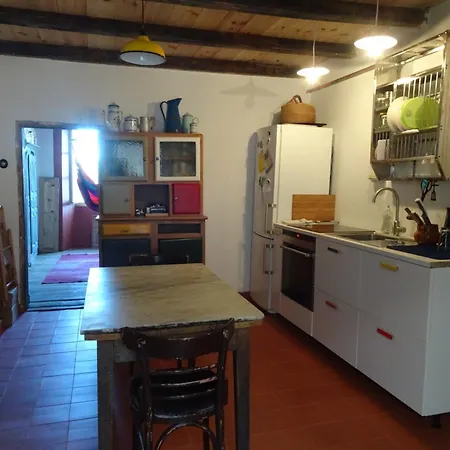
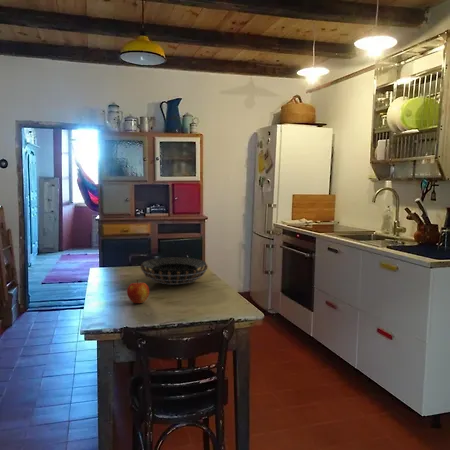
+ decorative bowl [139,256,209,286]
+ apple [126,279,150,304]
